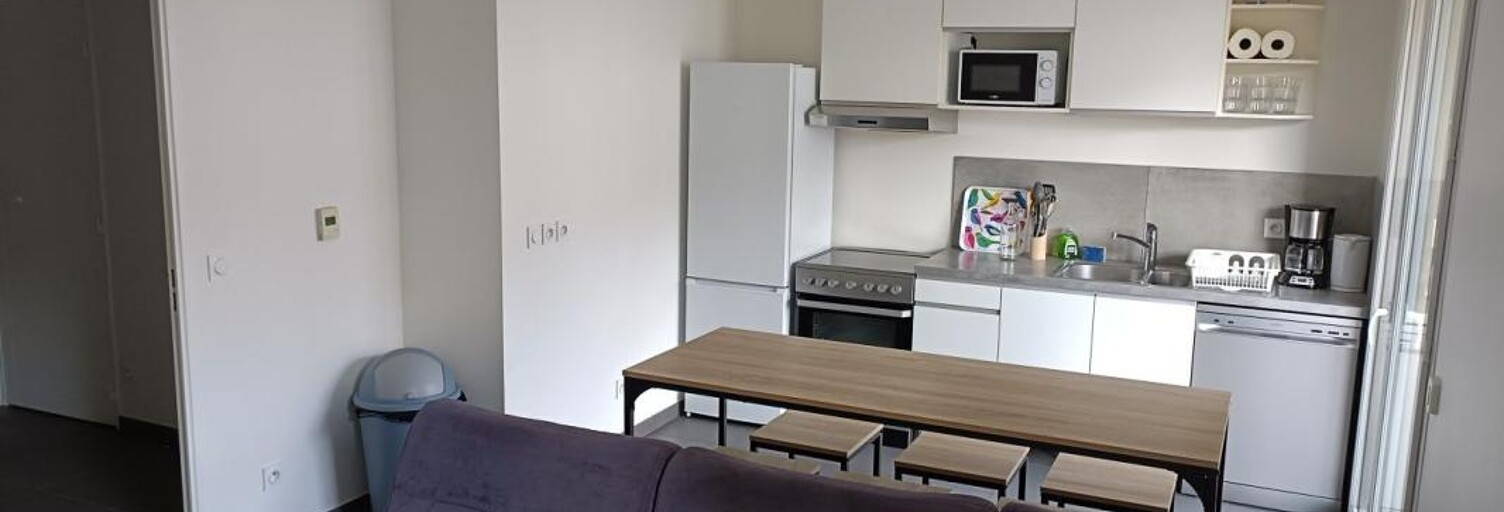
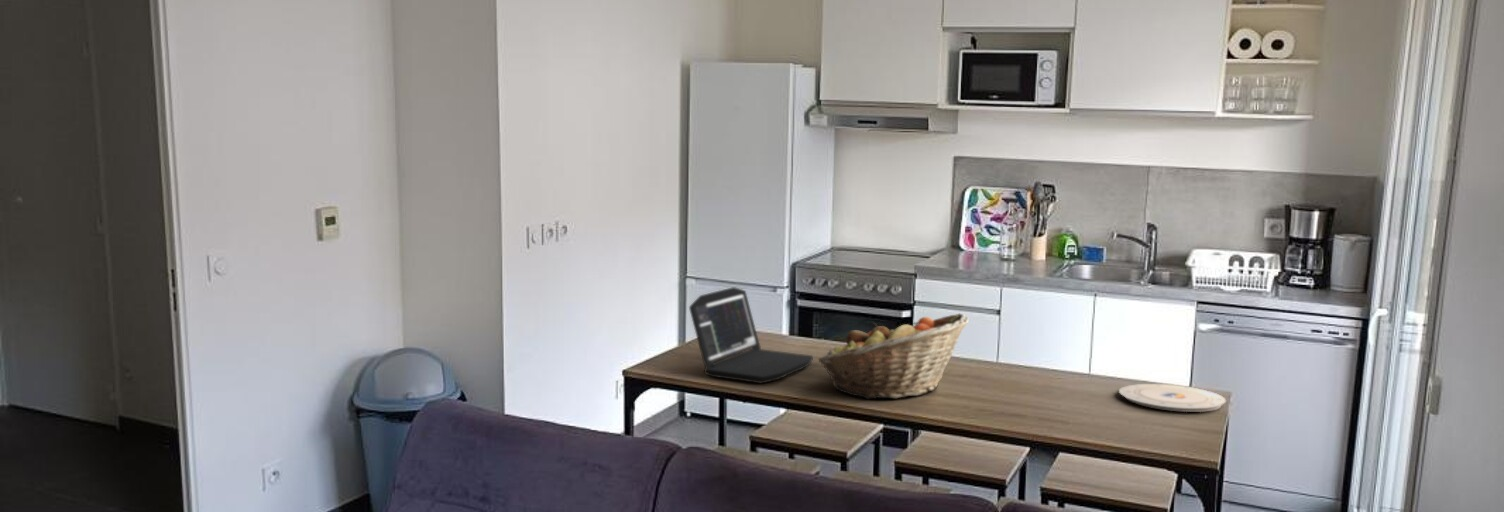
+ plate [1118,383,1227,413]
+ laptop [688,286,814,384]
+ fruit basket [817,313,970,400]
